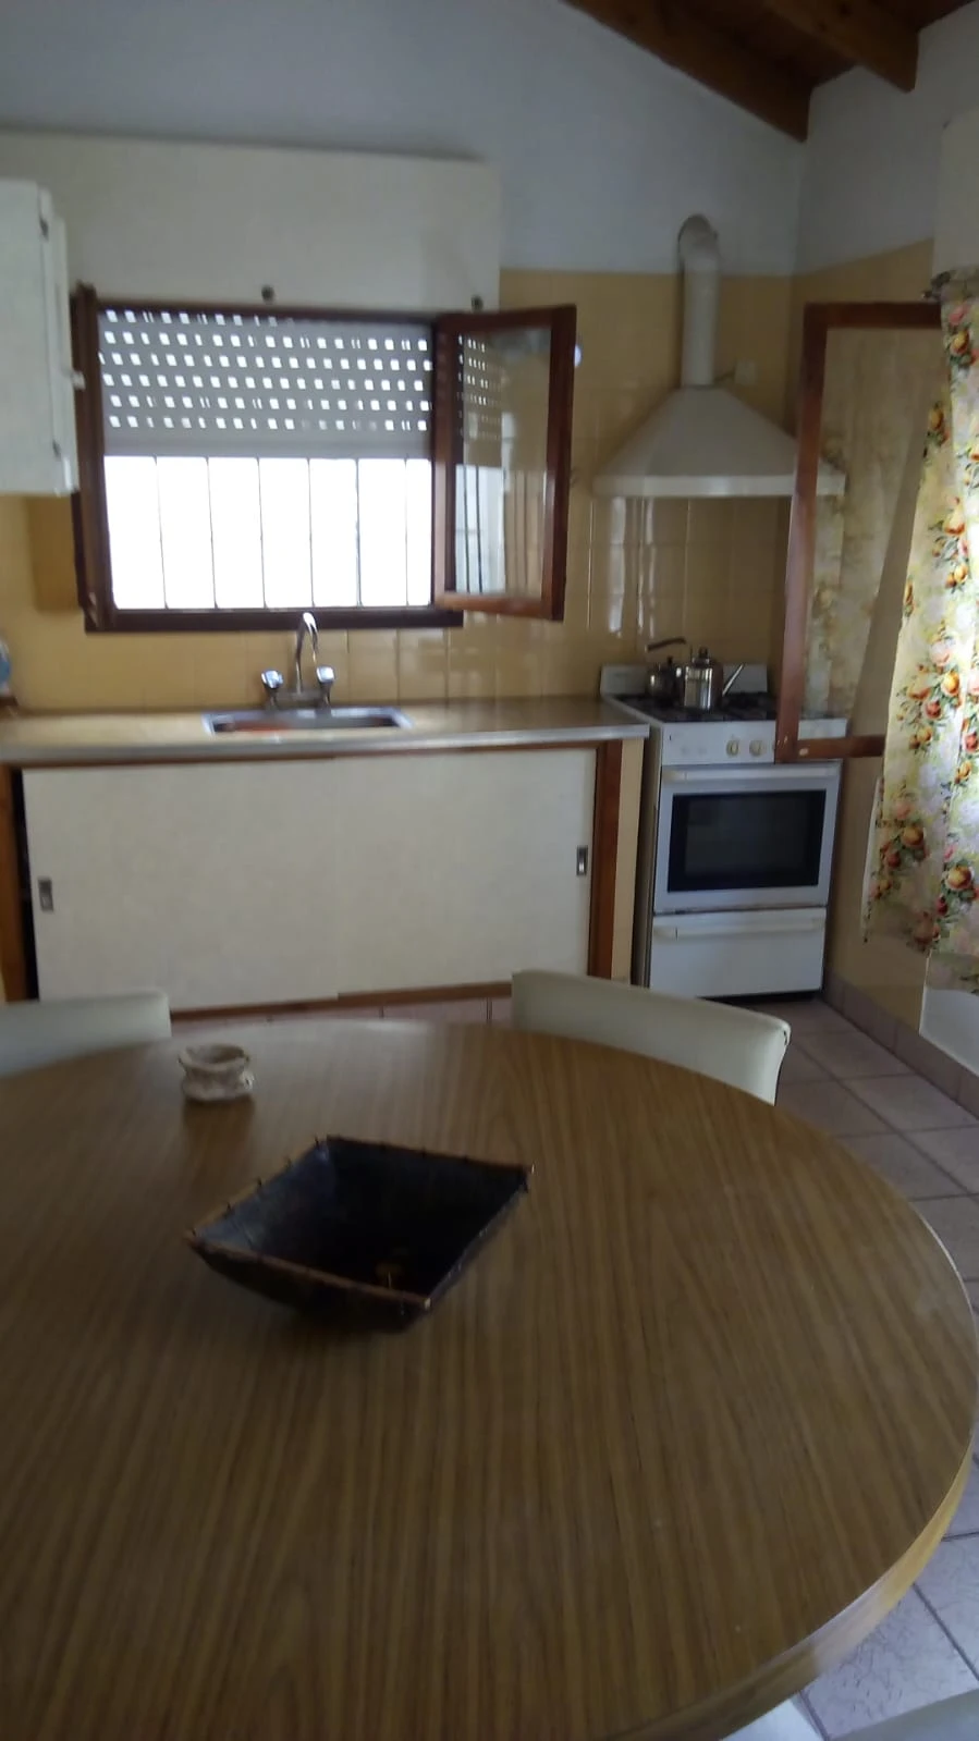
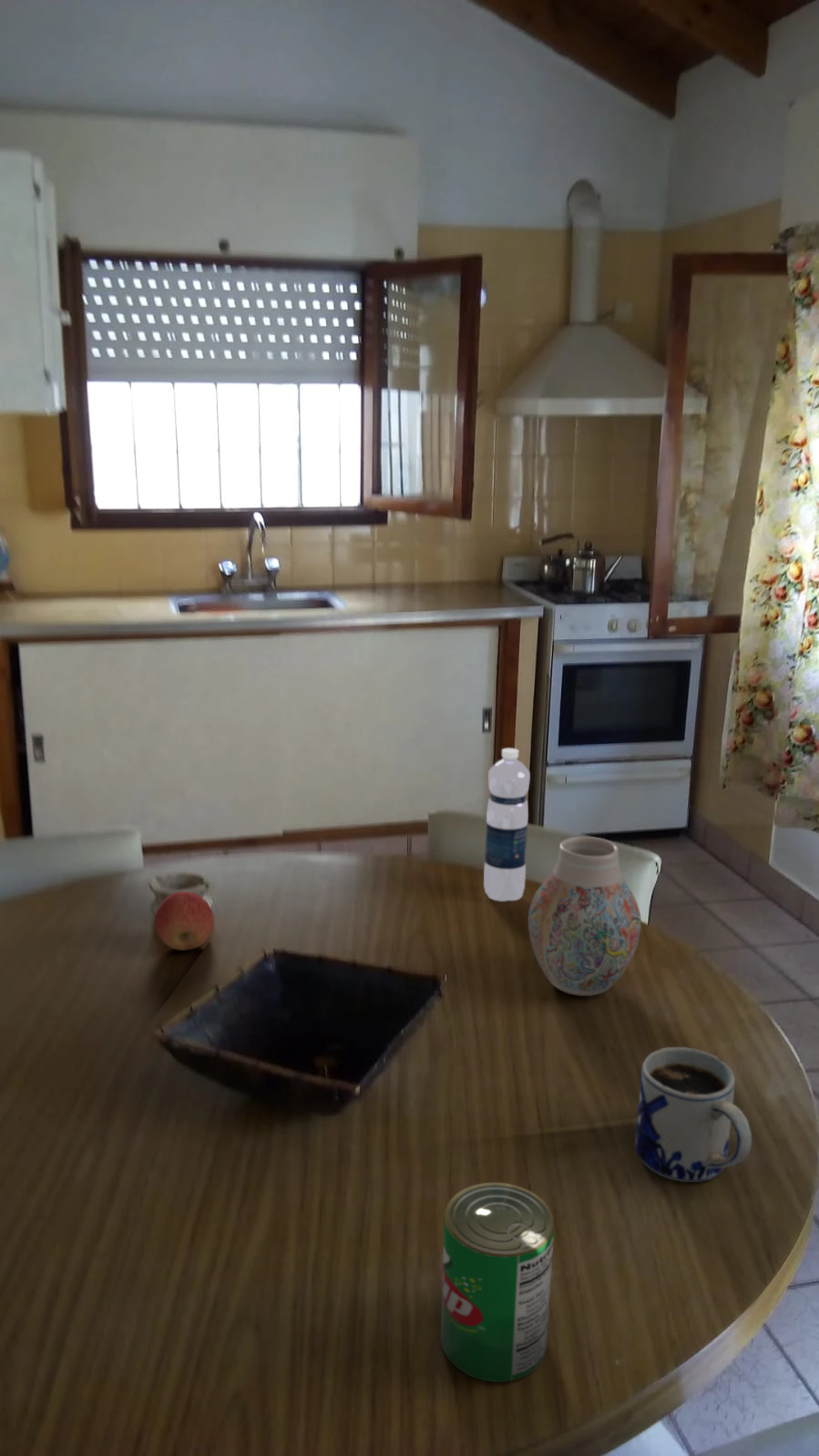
+ apple [154,891,215,952]
+ vase [527,836,642,997]
+ water bottle [483,748,531,902]
+ mug [634,1046,752,1183]
+ can [440,1181,555,1383]
